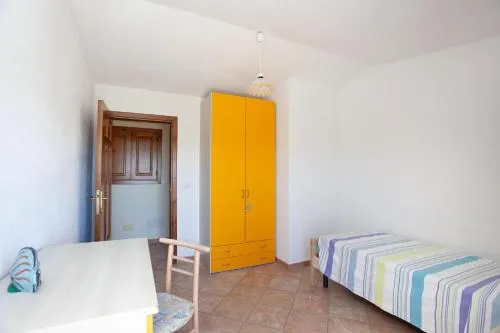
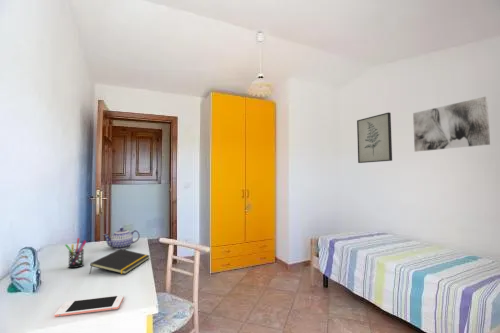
+ cell phone [54,294,124,318]
+ wall art [412,96,491,153]
+ pen holder [64,237,87,269]
+ wall art [356,111,393,164]
+ notepad [89,249,150,275]
+ teapot [102,227,141,250]
